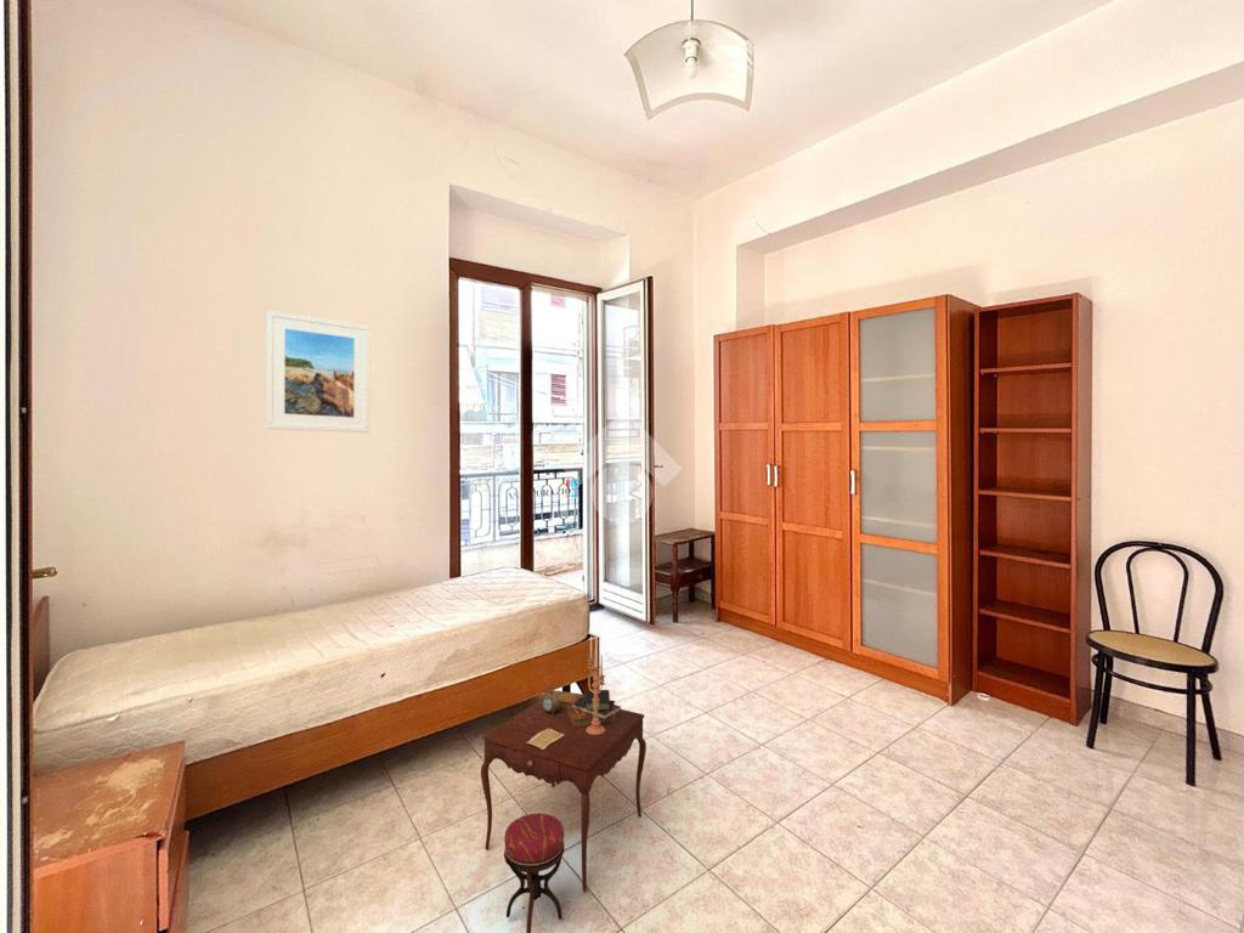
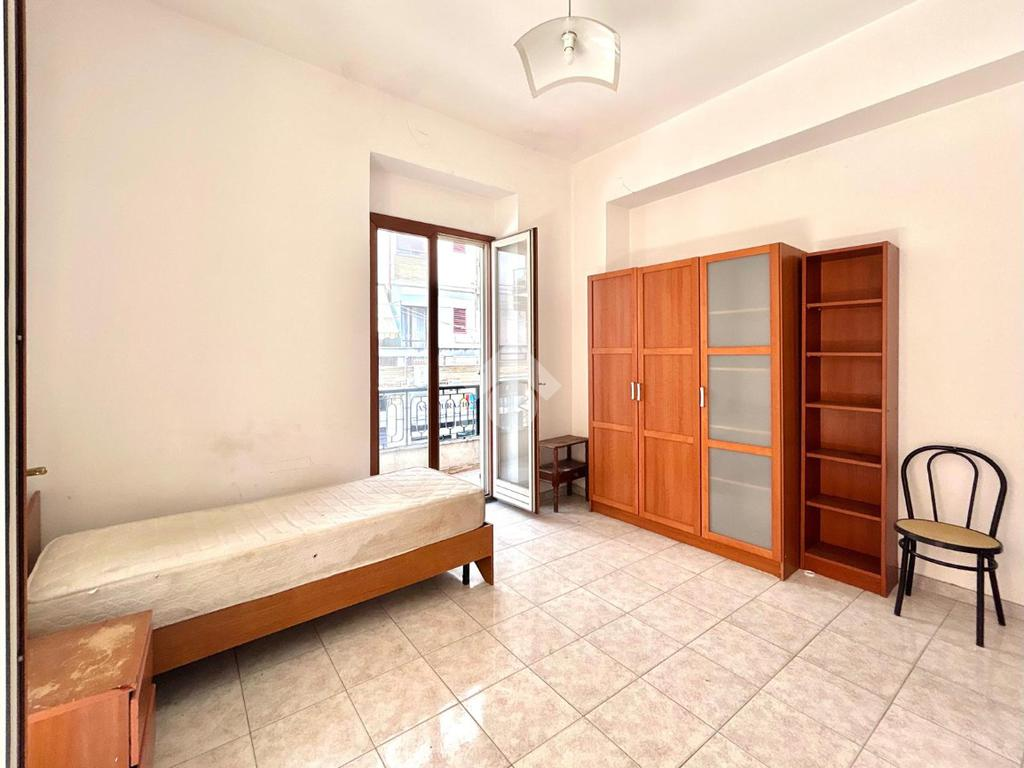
- side table [480,635,648,933]
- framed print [265,309,371,434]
